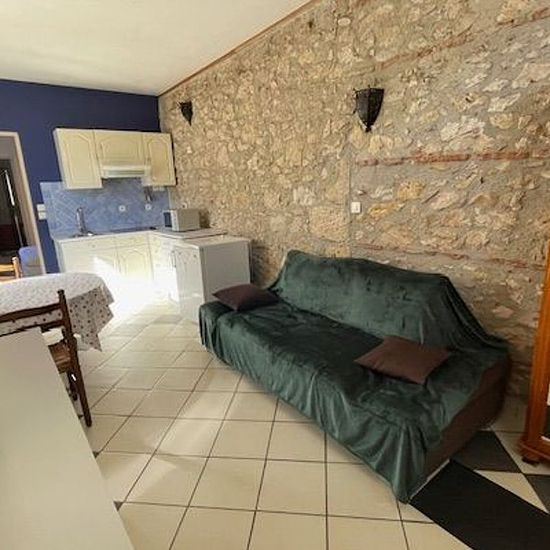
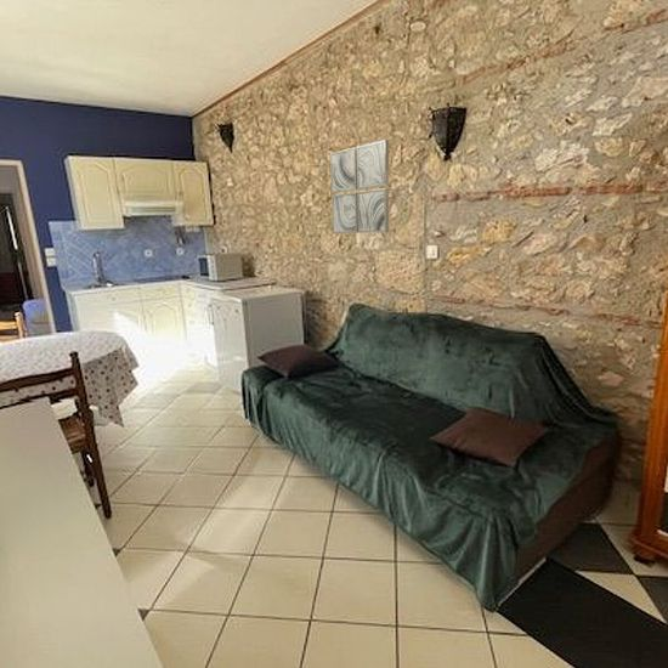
+ wall art [329,138,390,234]
